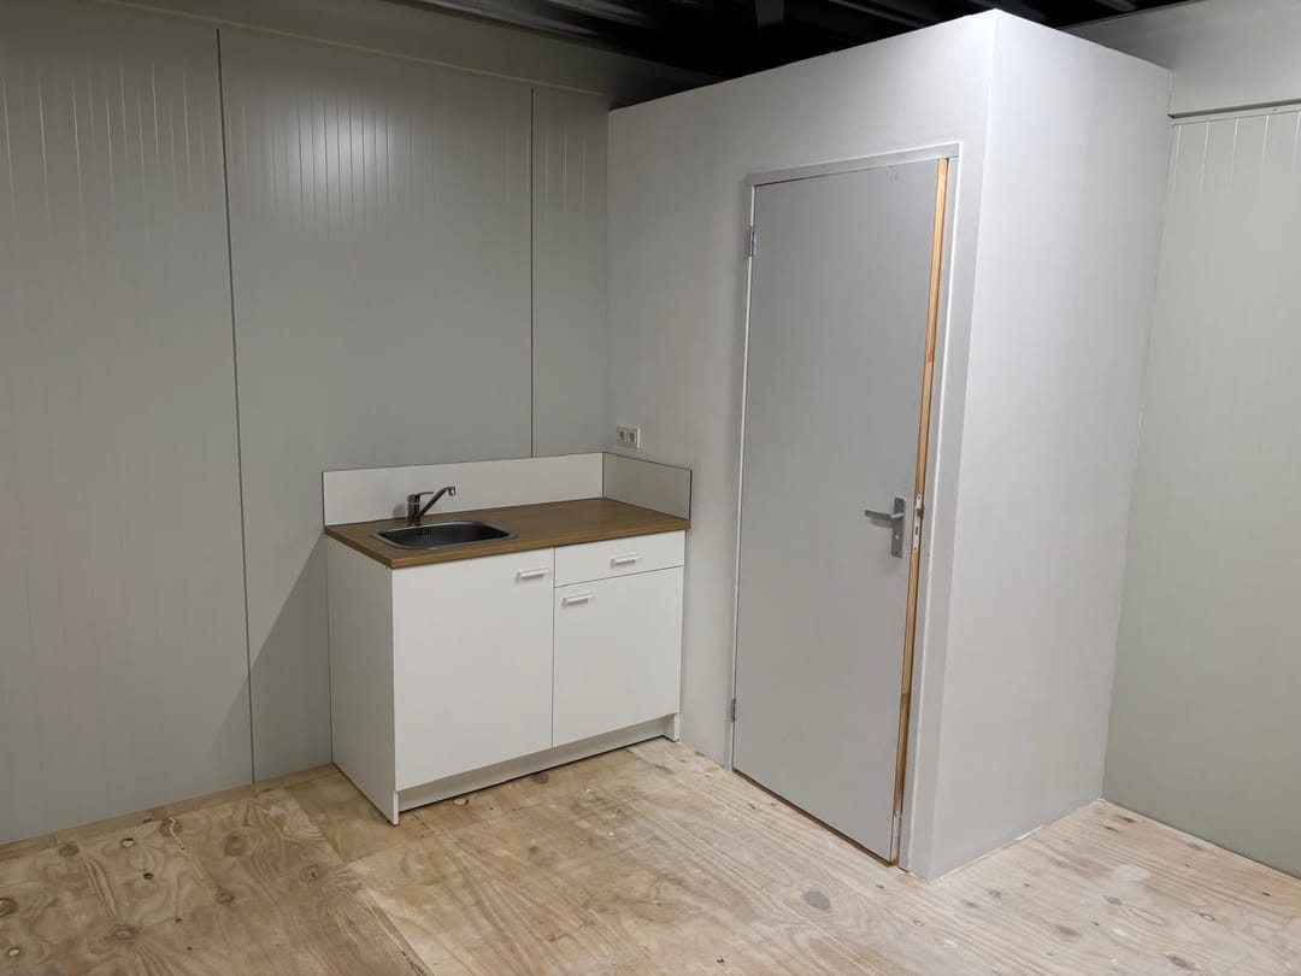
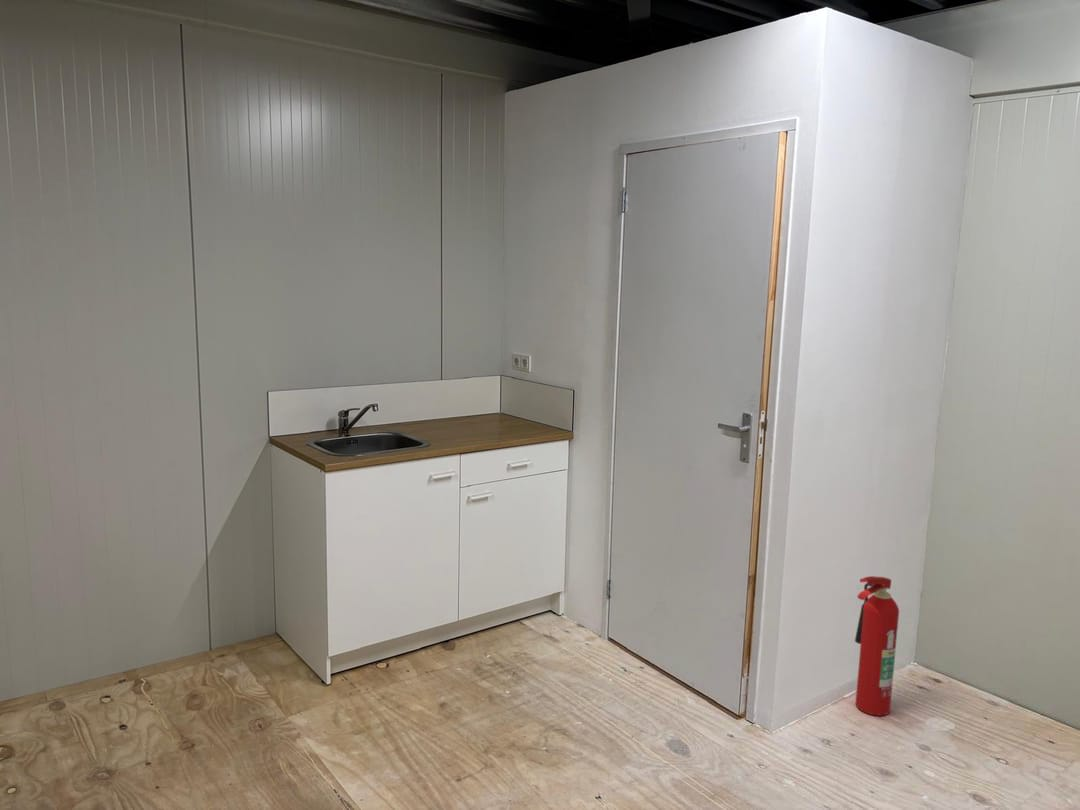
+ fire extinguisher [854,575,900,717]
